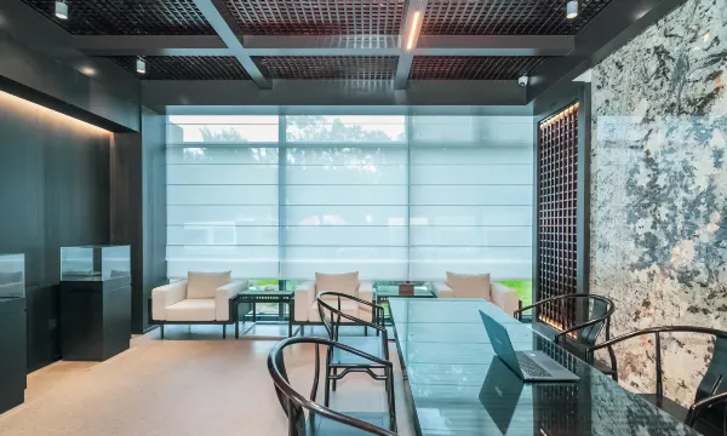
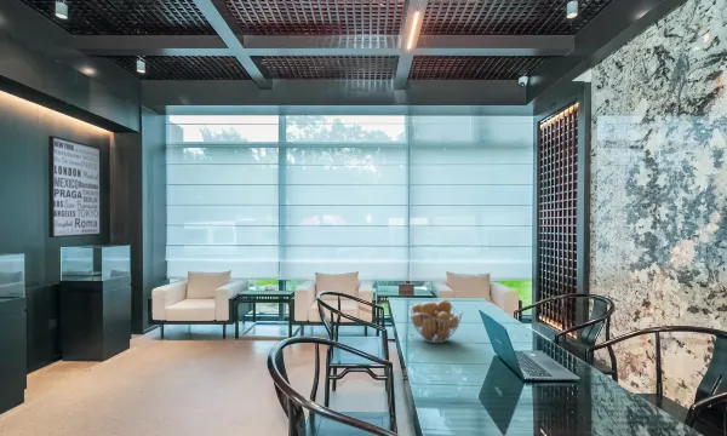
+ fruit basket [408,299,464,344]
+ wall art [47,134,103,239]
